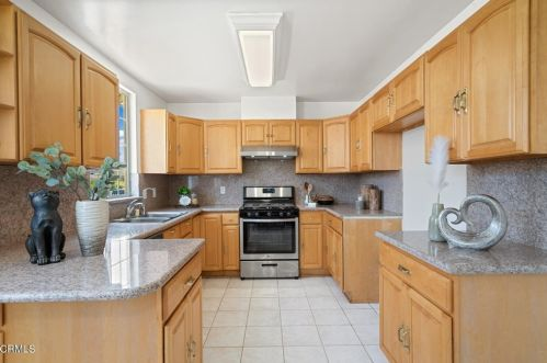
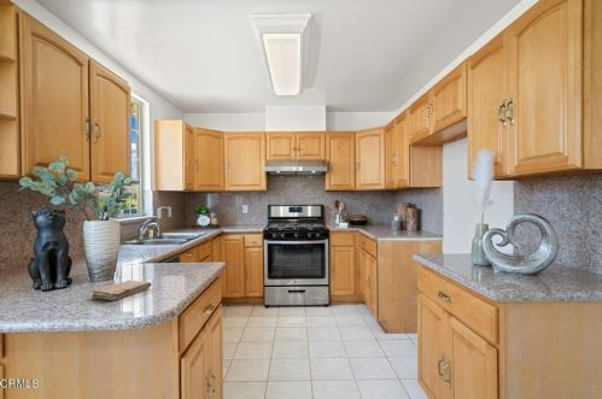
+ washcloth [90,278,153,301]
